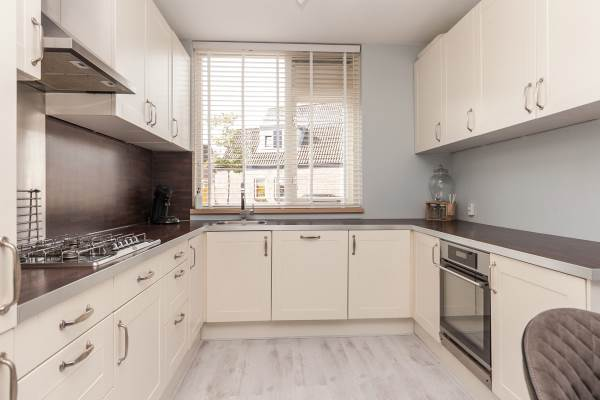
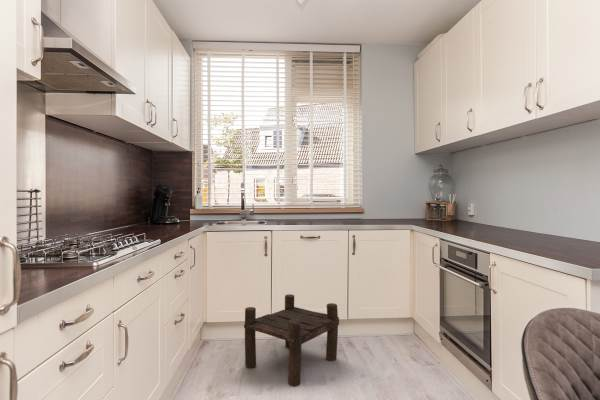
+ stool [243,293,340,387]
